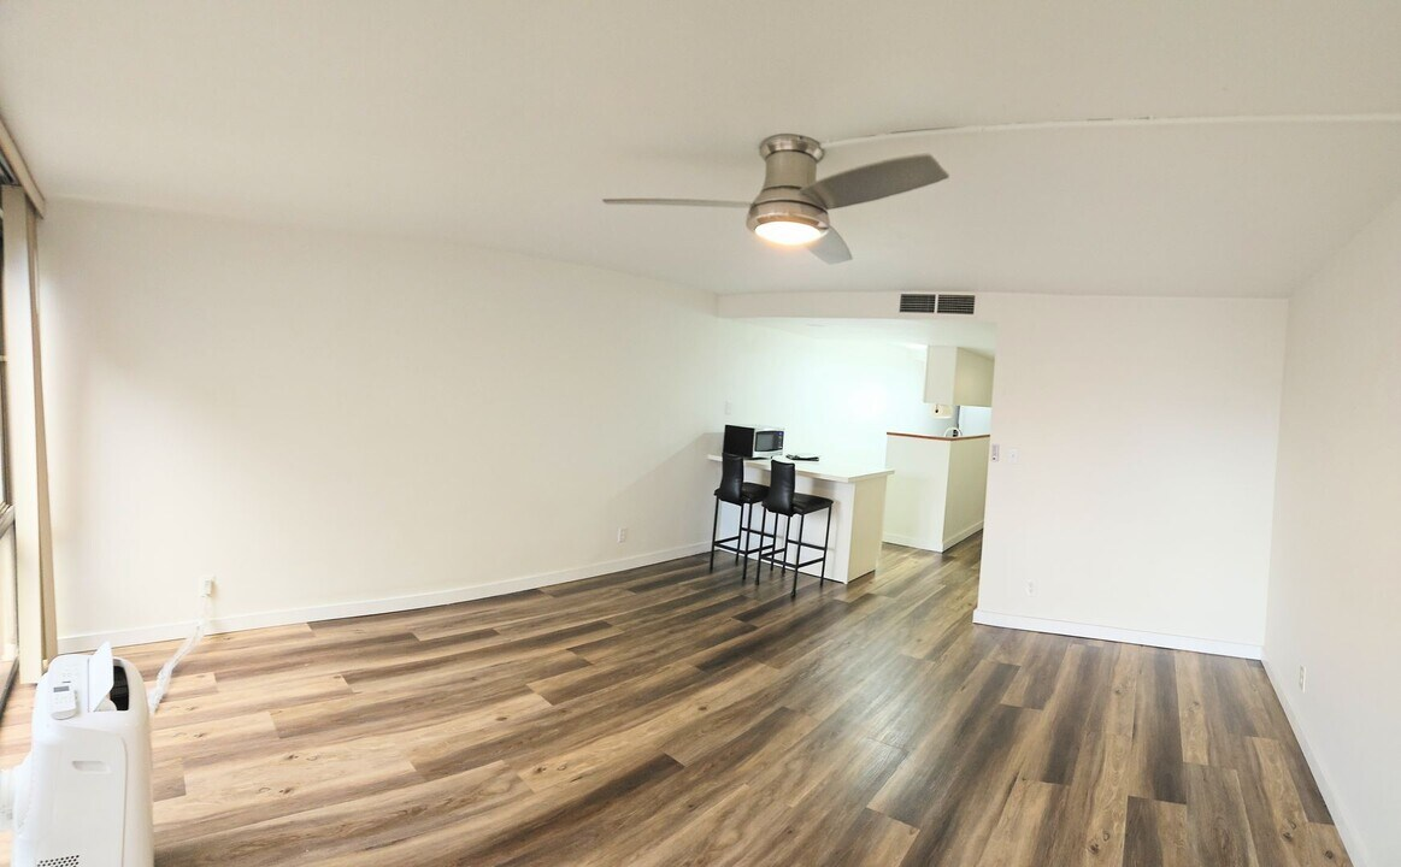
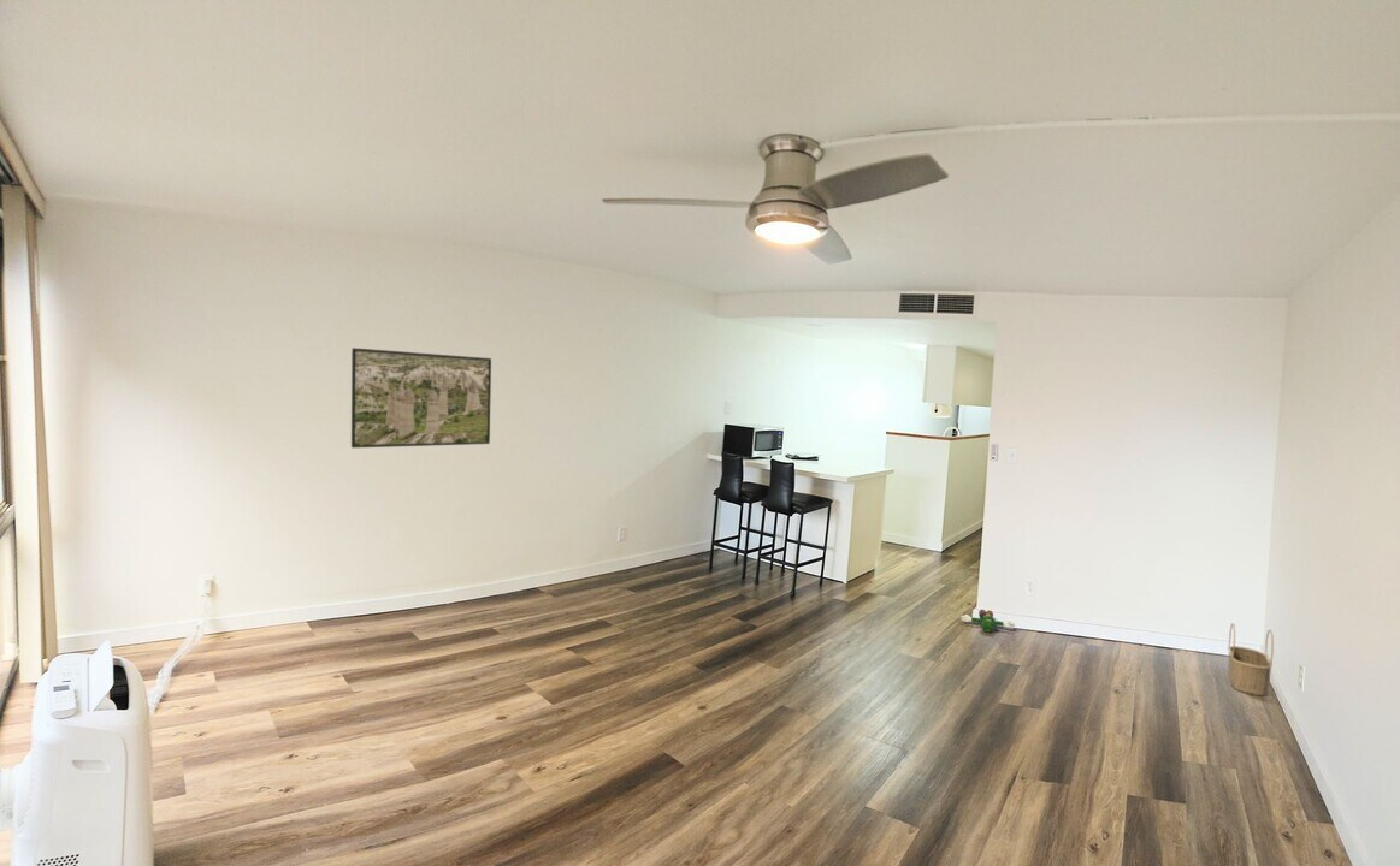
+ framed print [350,346,492,449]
+ wicker basket [1227,622,1275,696]
+ plush toy [959,609,1016,634]
